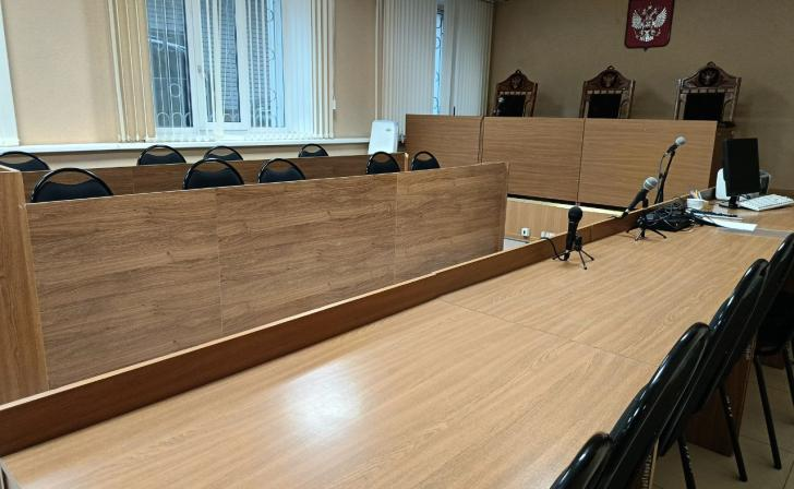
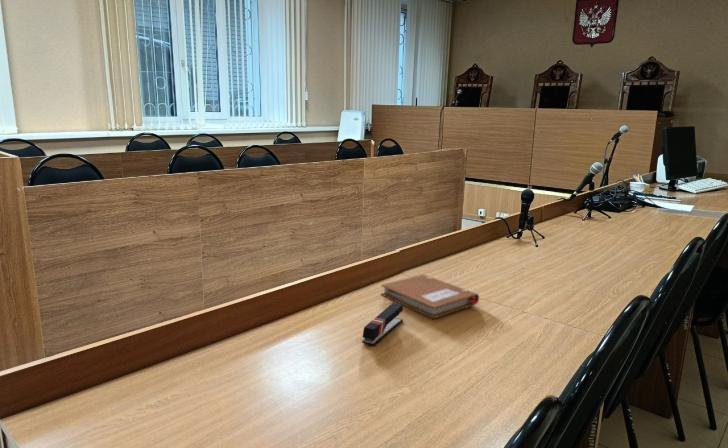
+ stapler [361,302,404,347]
+ notebook [380,274,480,319]
